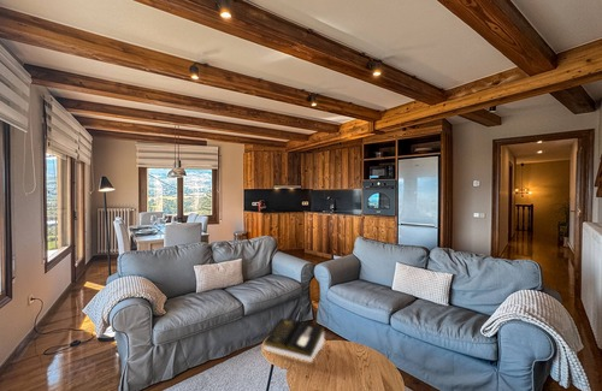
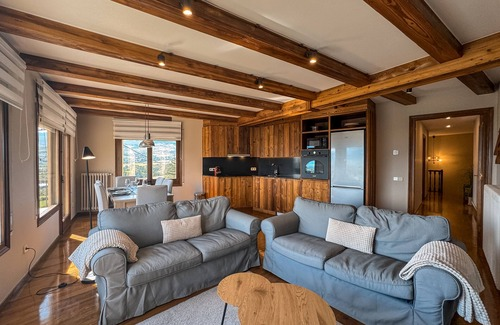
- book [262,316,325,362]
